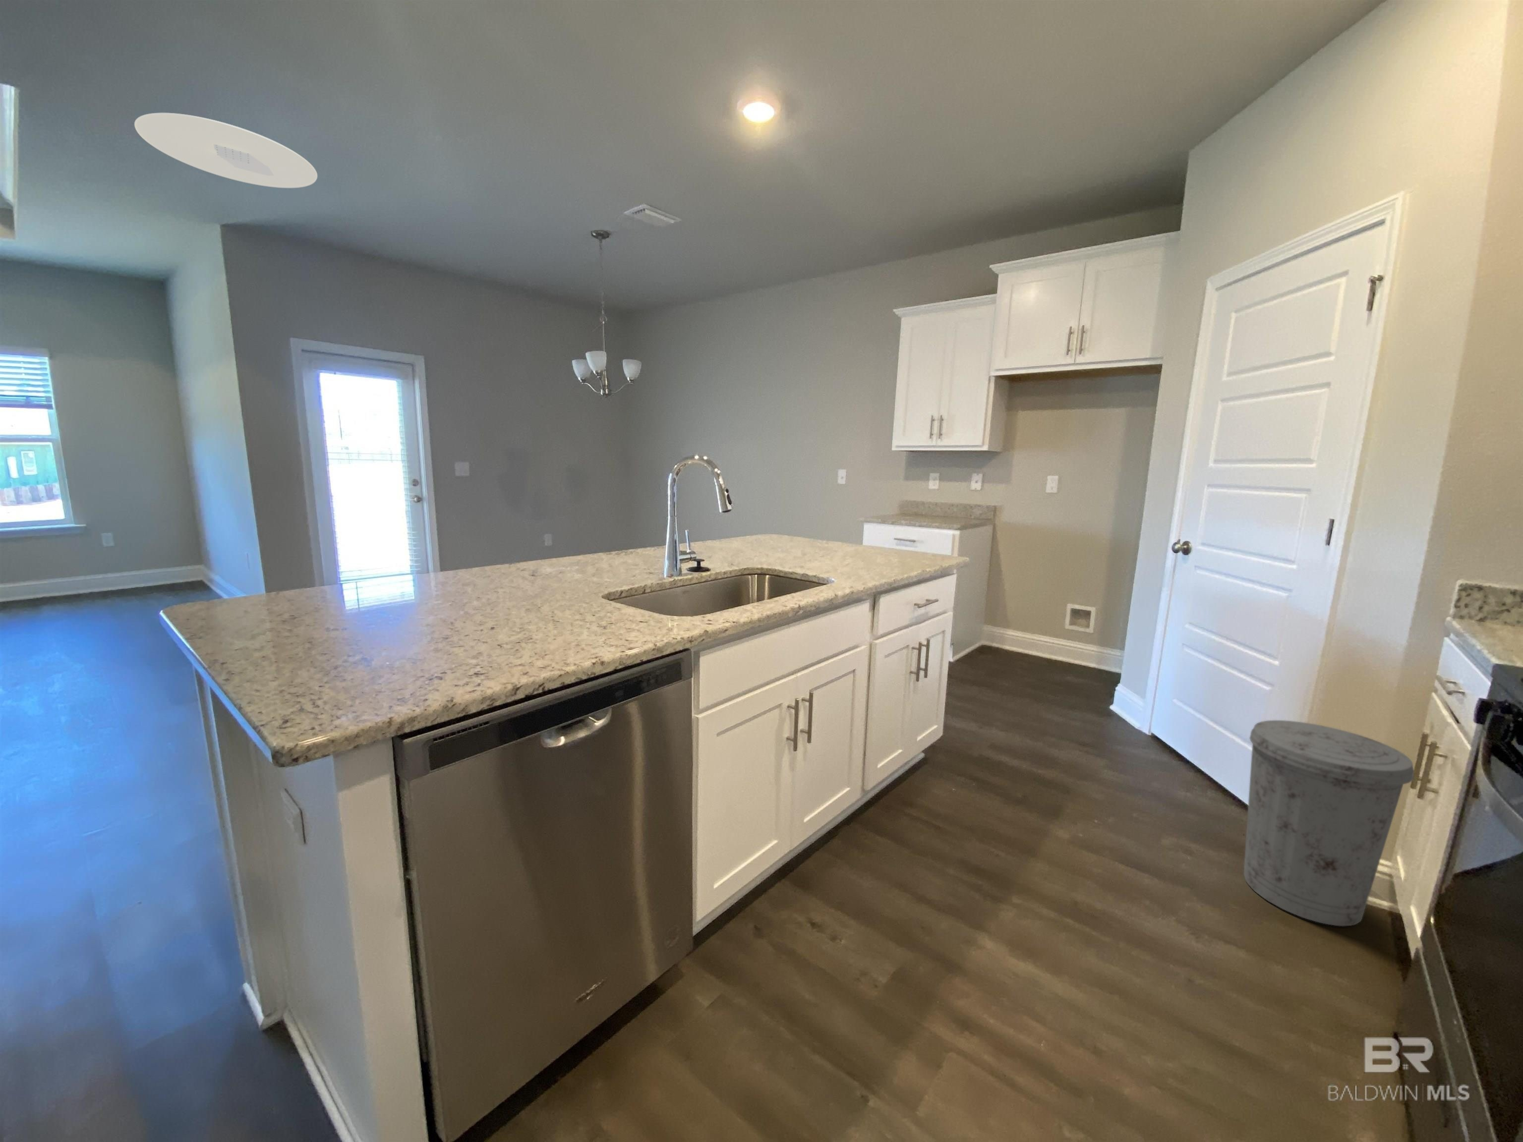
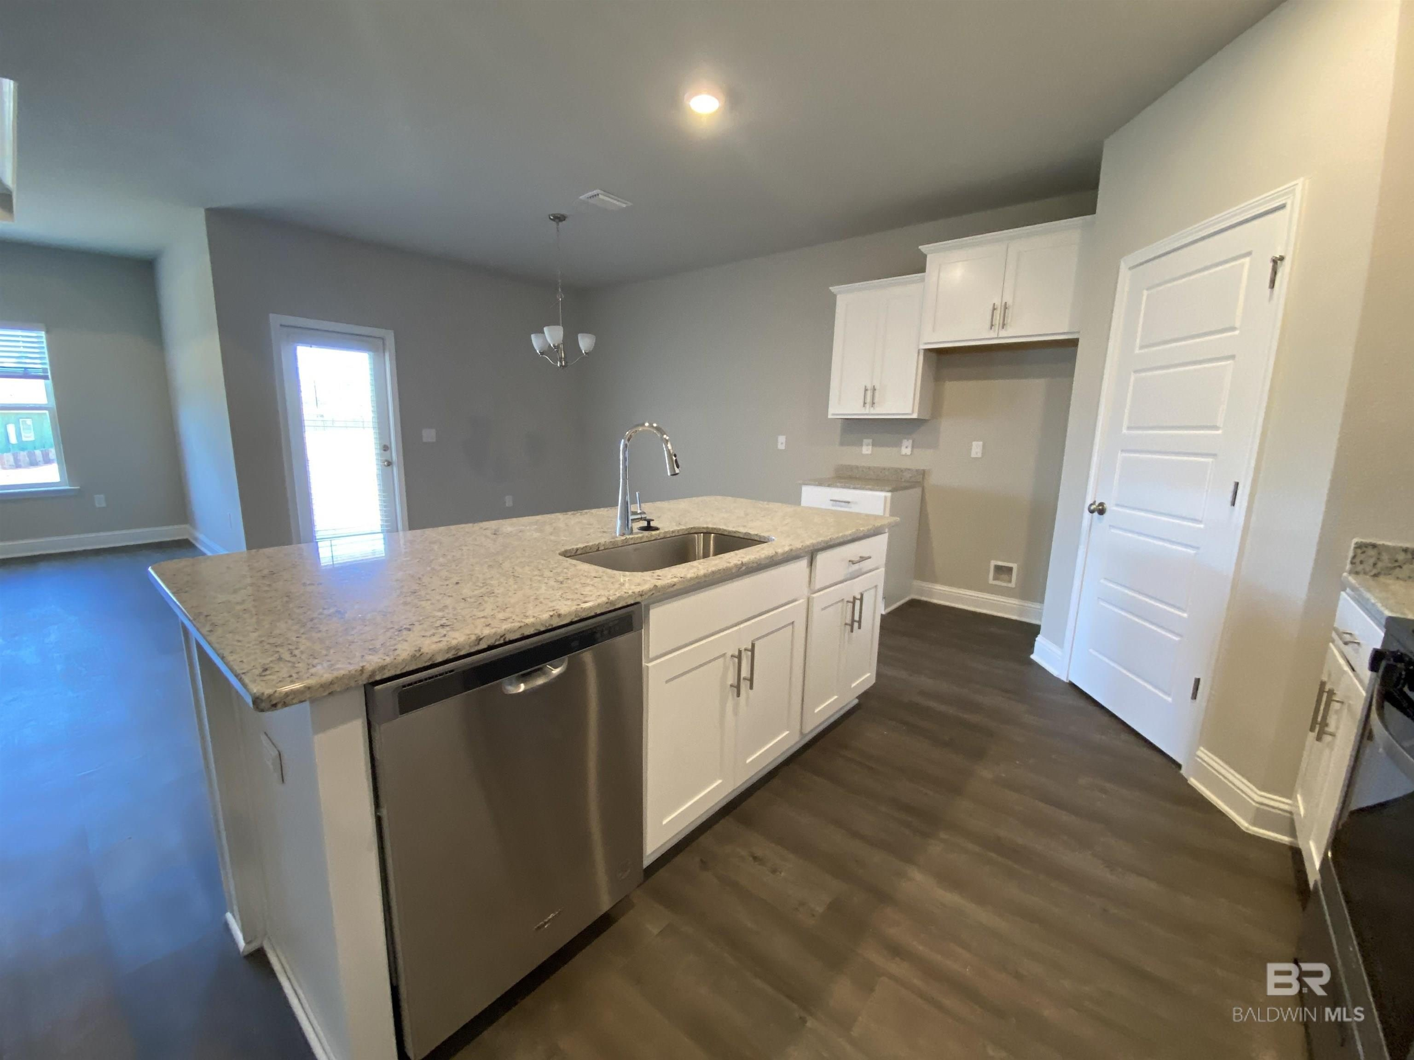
- trash can [1242,720,1415,926]
- ceiling light [134,113,318,188]
